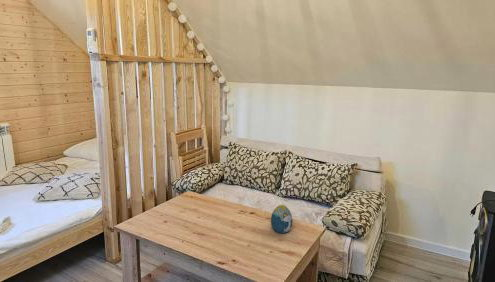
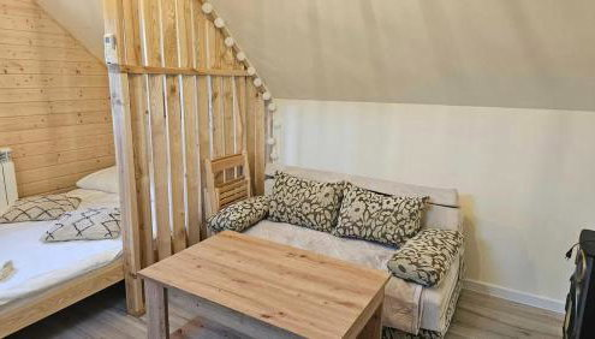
- decorative egg [270,204,293,234]
